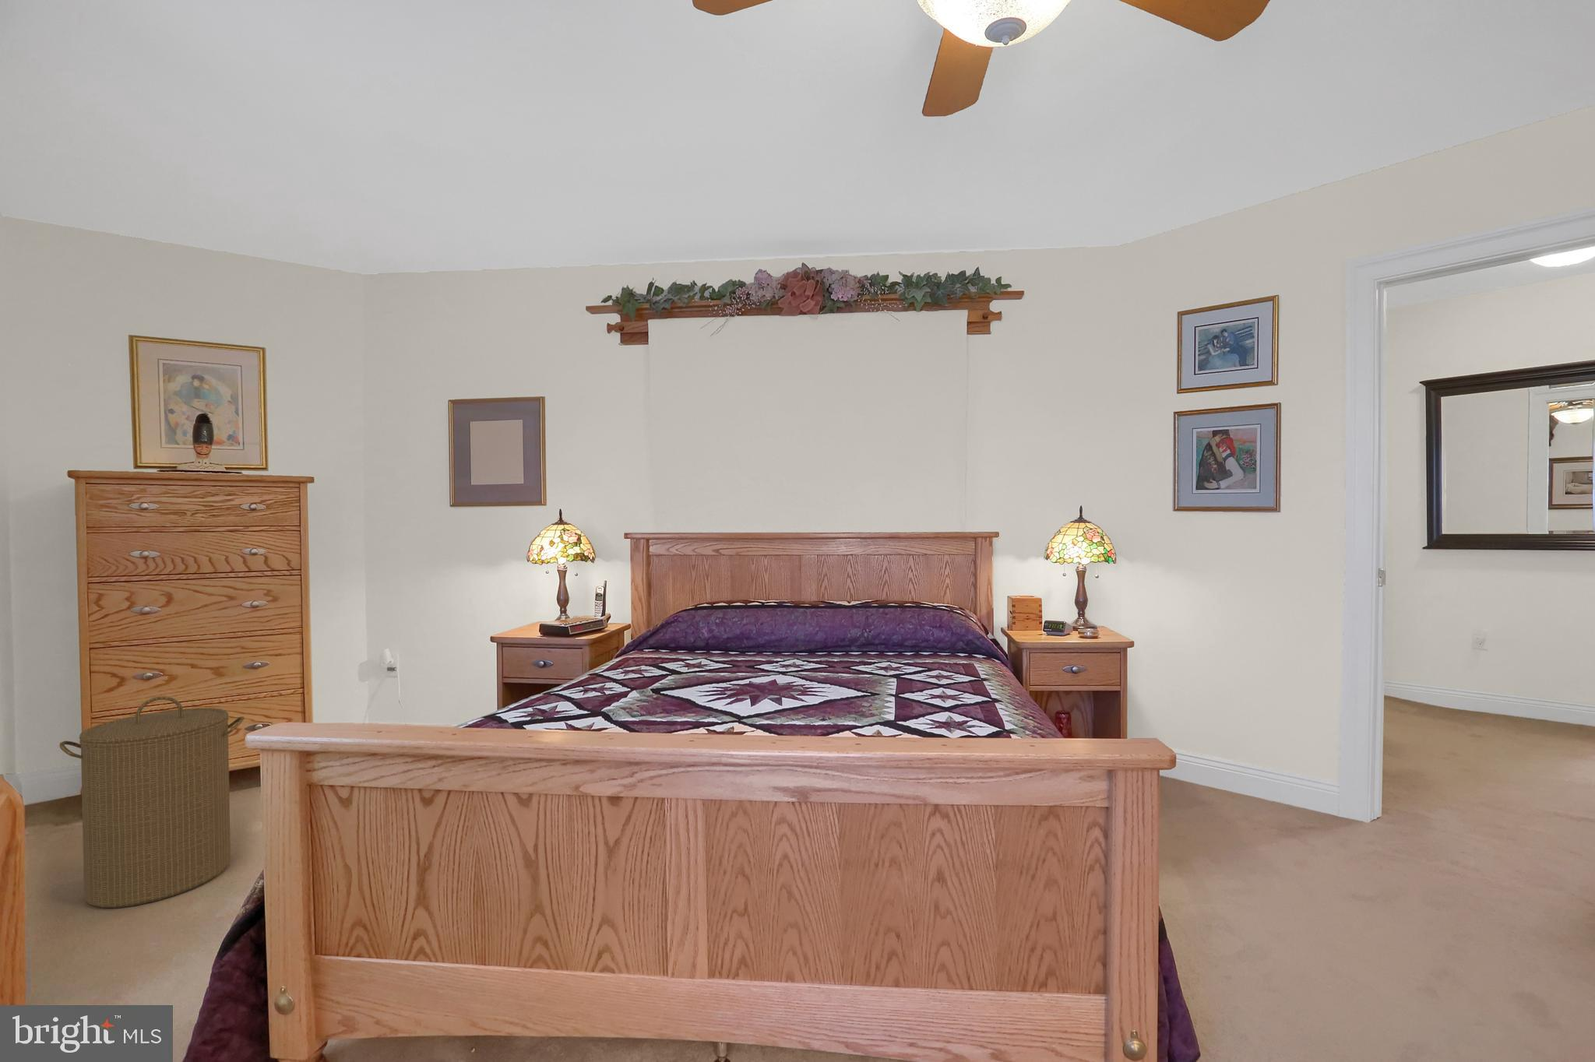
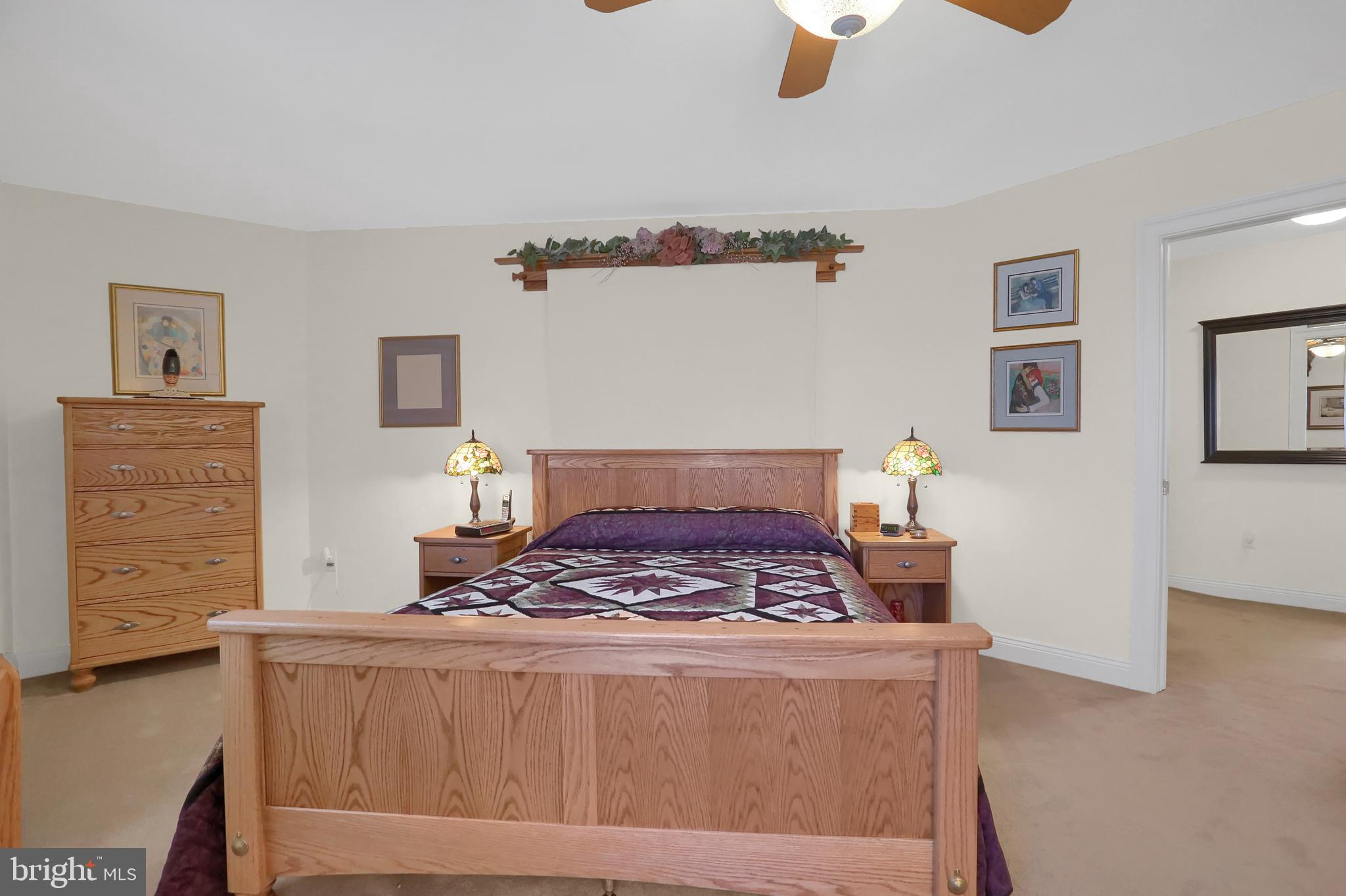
- laundry hamper [58,696,244,909]
